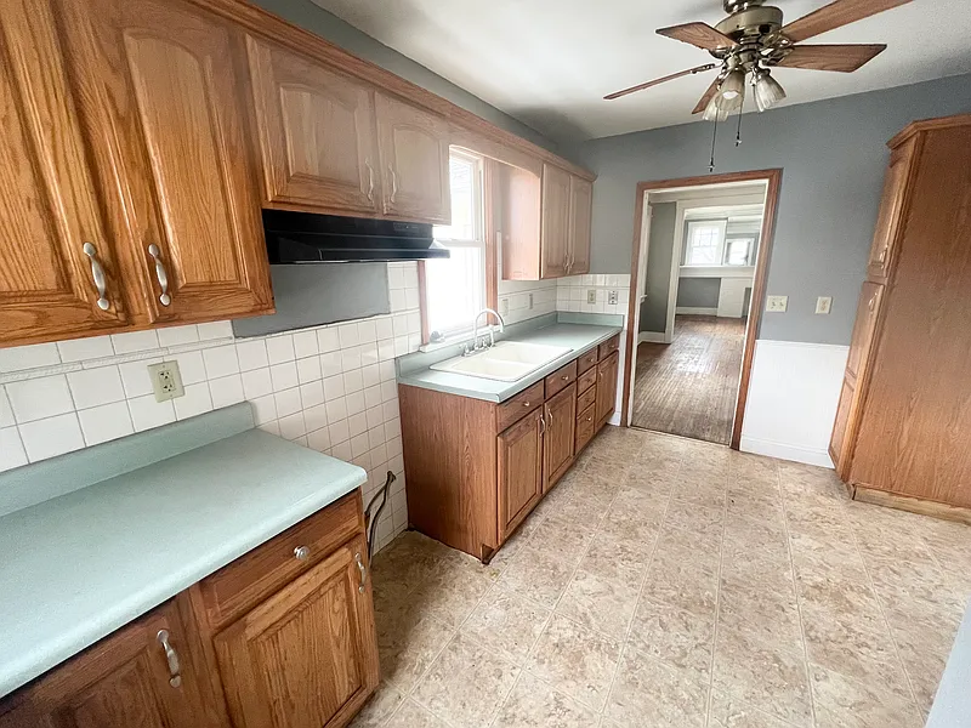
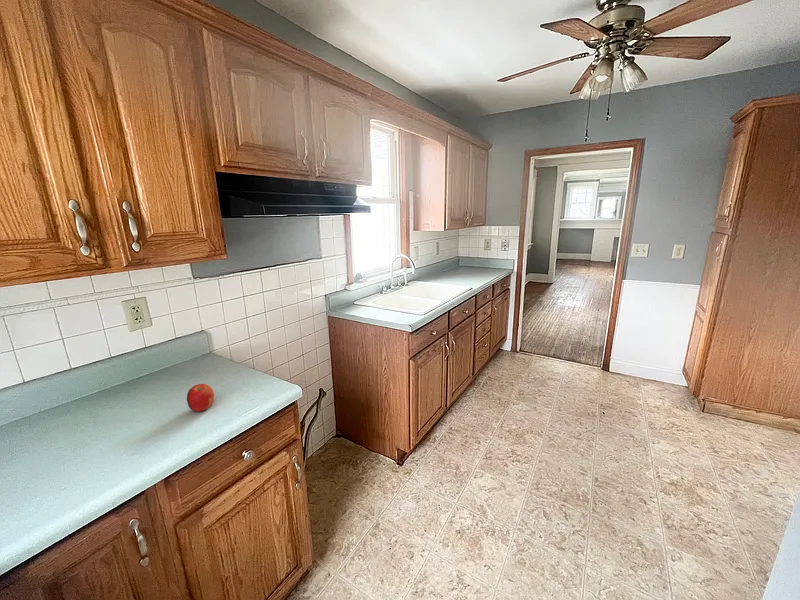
+ fruit [186,383,215,413]
